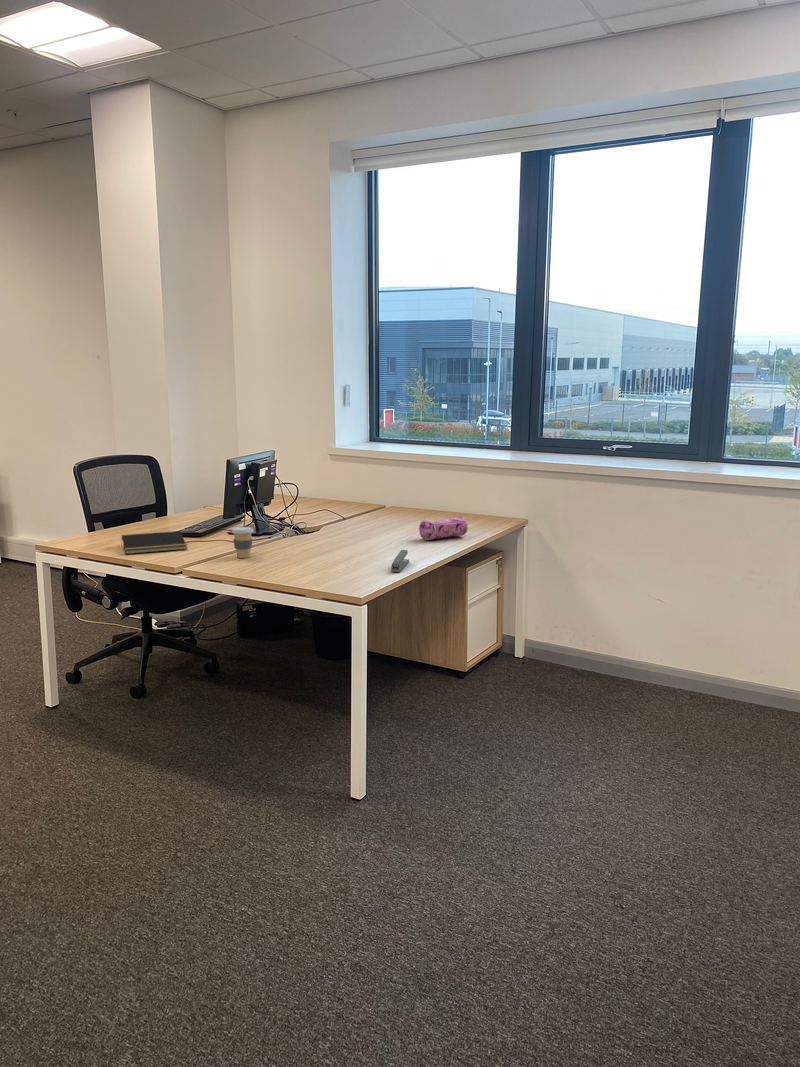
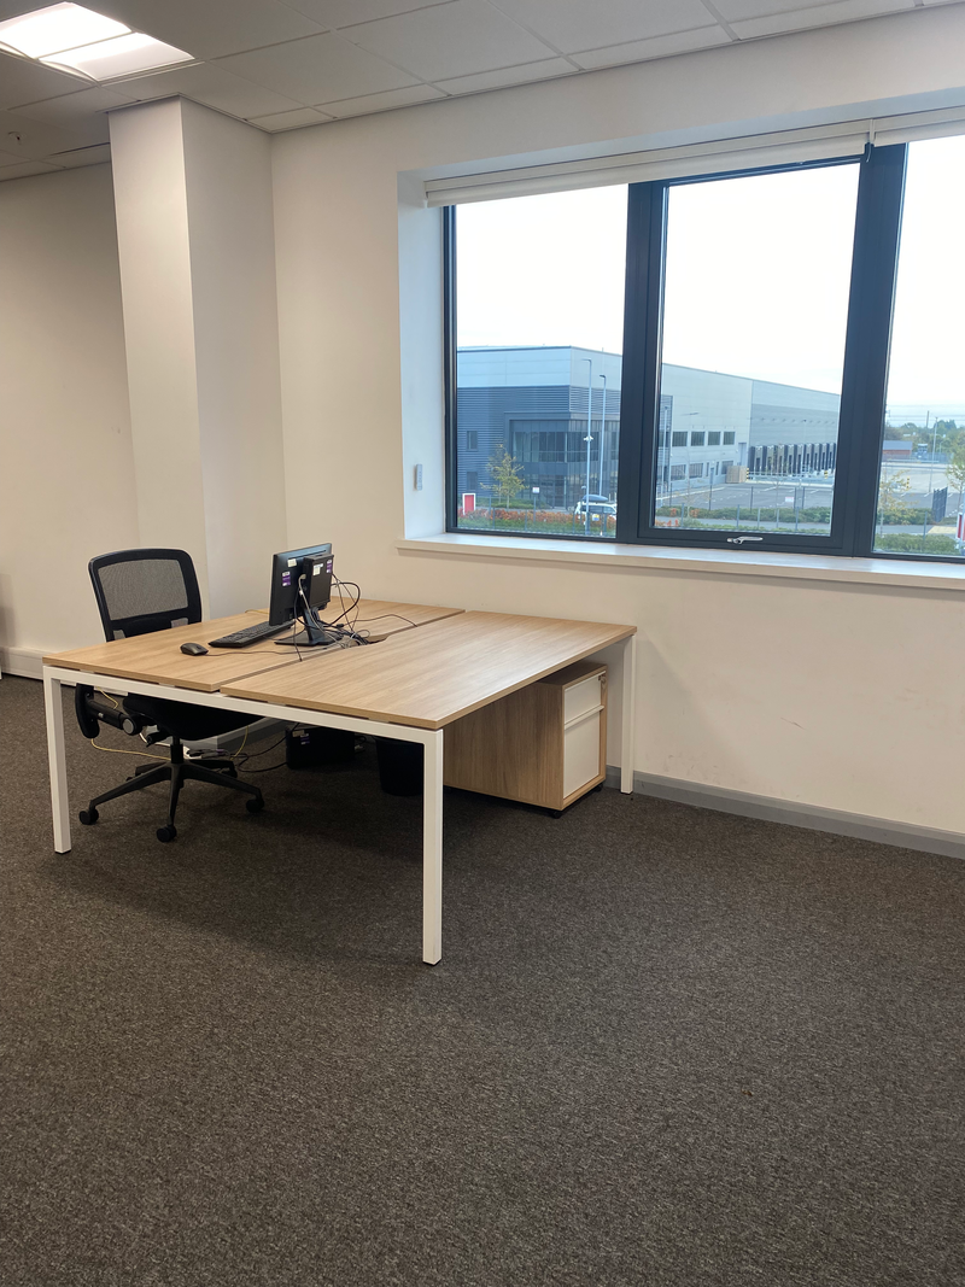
- pencil case [418,515,469,541]
- notepad [121,530,188,555]
- coffee cup [231,526,254,559]
- stapler [390,549,410,573]
